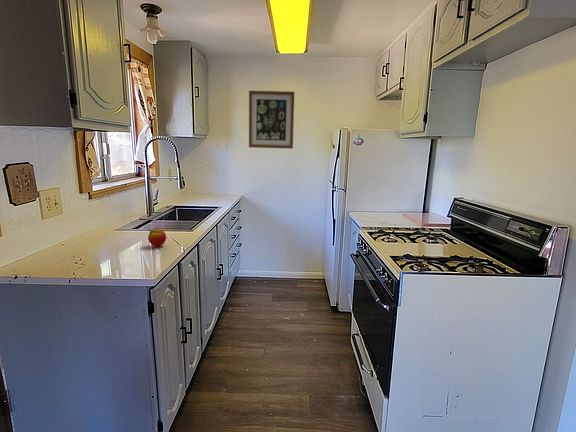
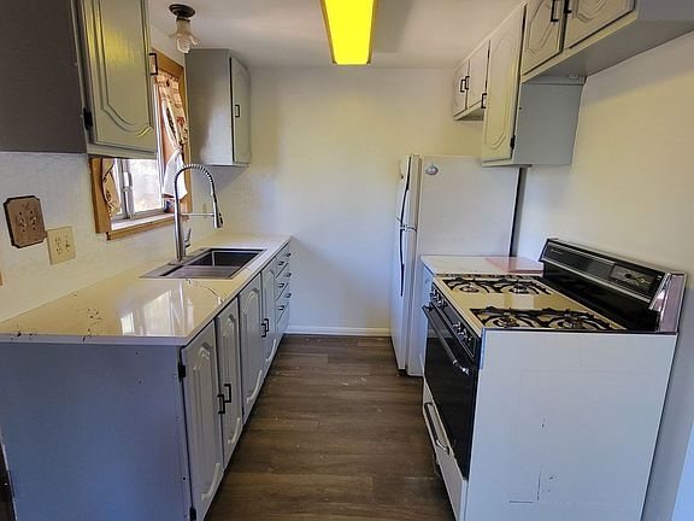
- wall art [248,90,295,150]
- apple [147,228,167,247]
